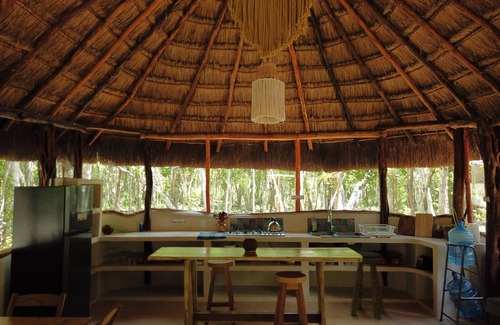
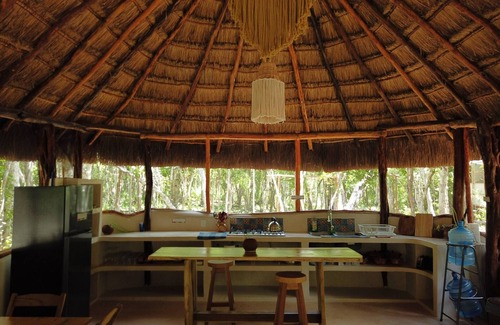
- stool [349,251,386,320]
